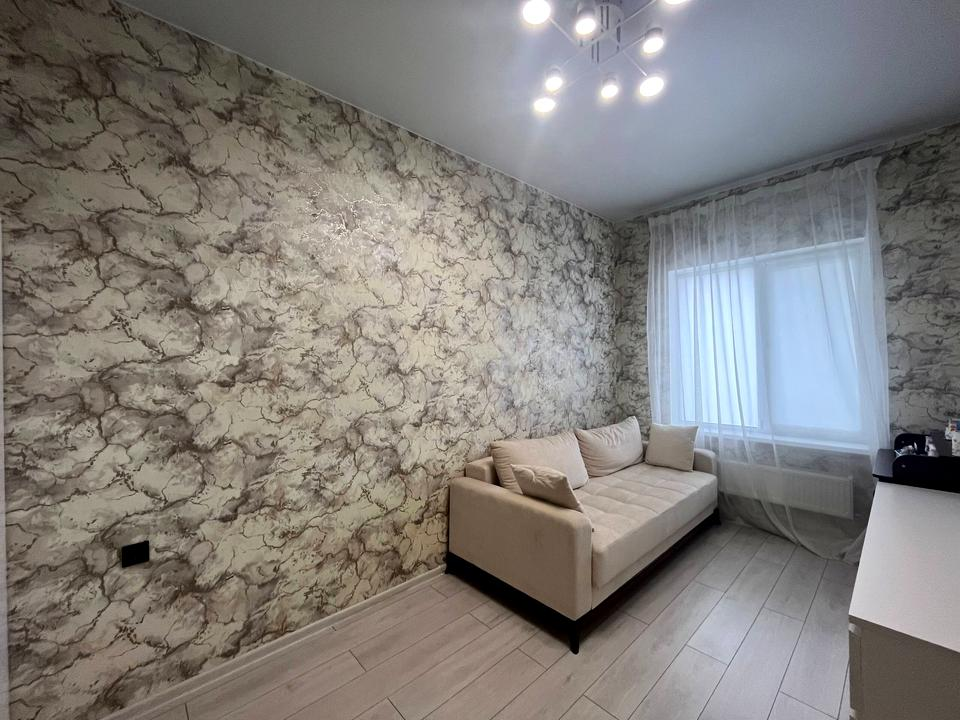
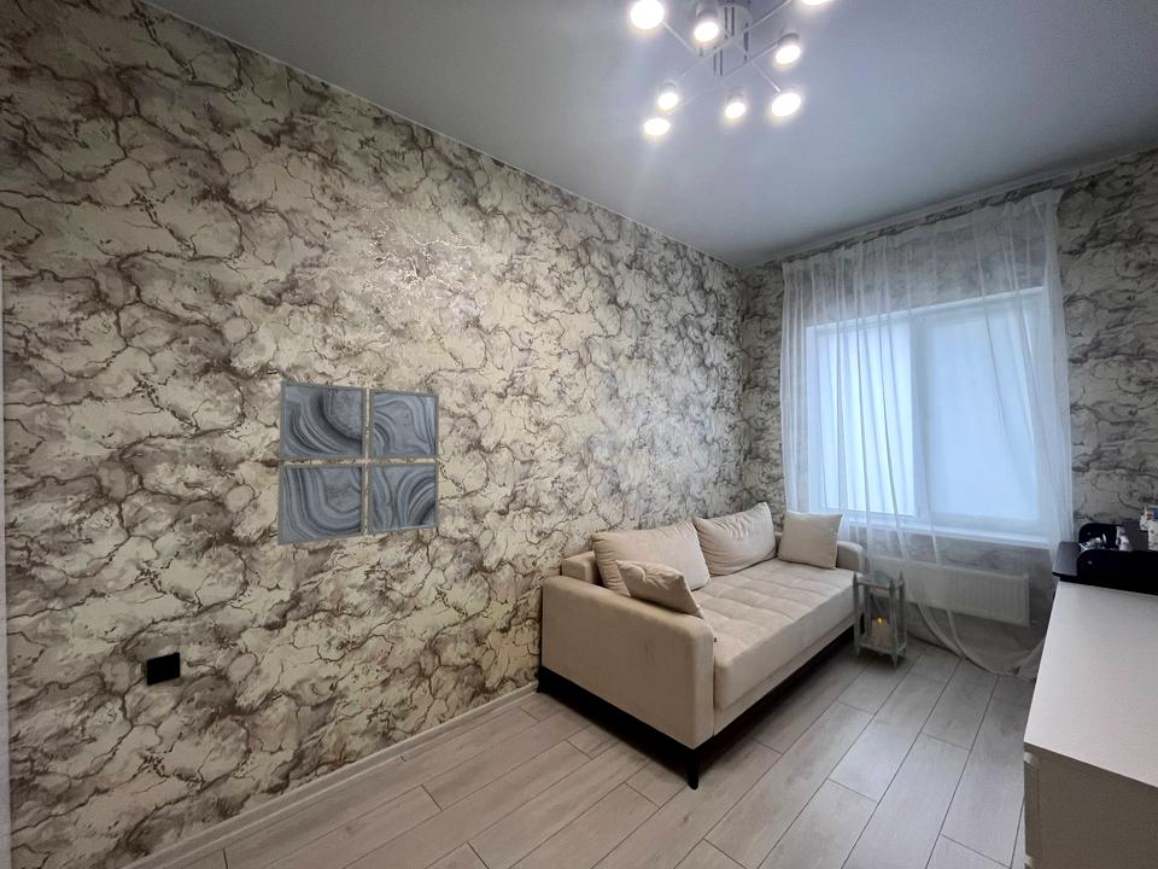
+ wall art [276,379,440,547]
+ lantern [852,564,908,667]
